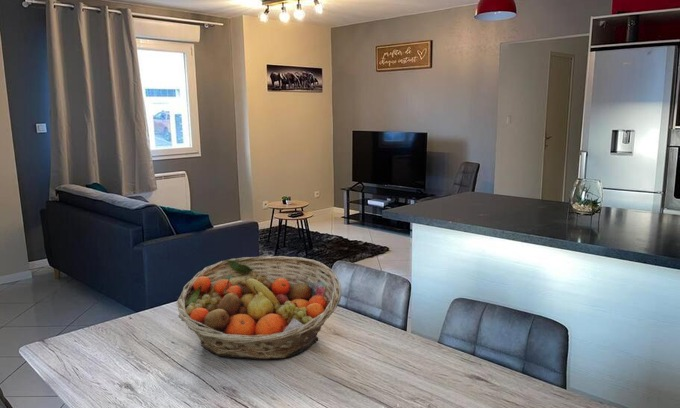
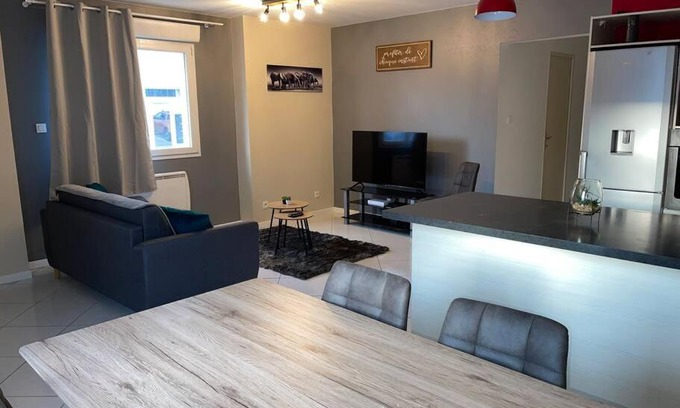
- fruit basket [176,255,342,360]
